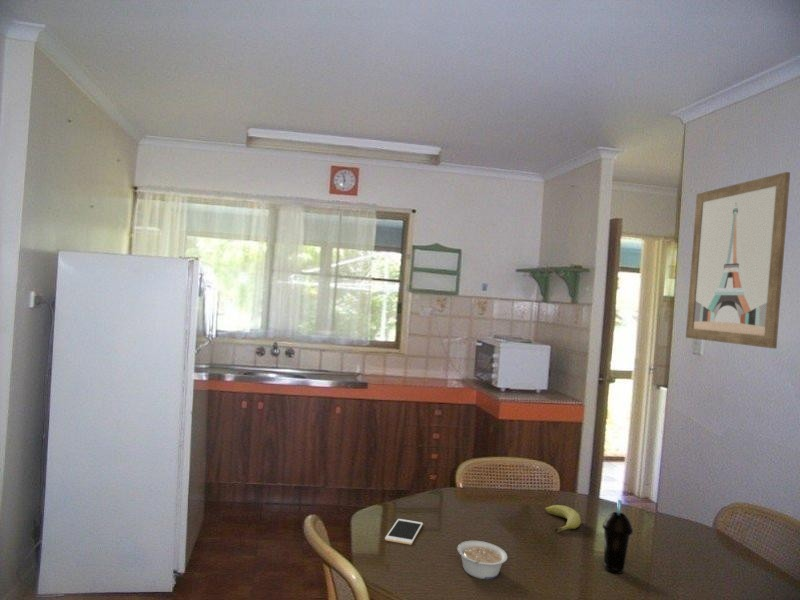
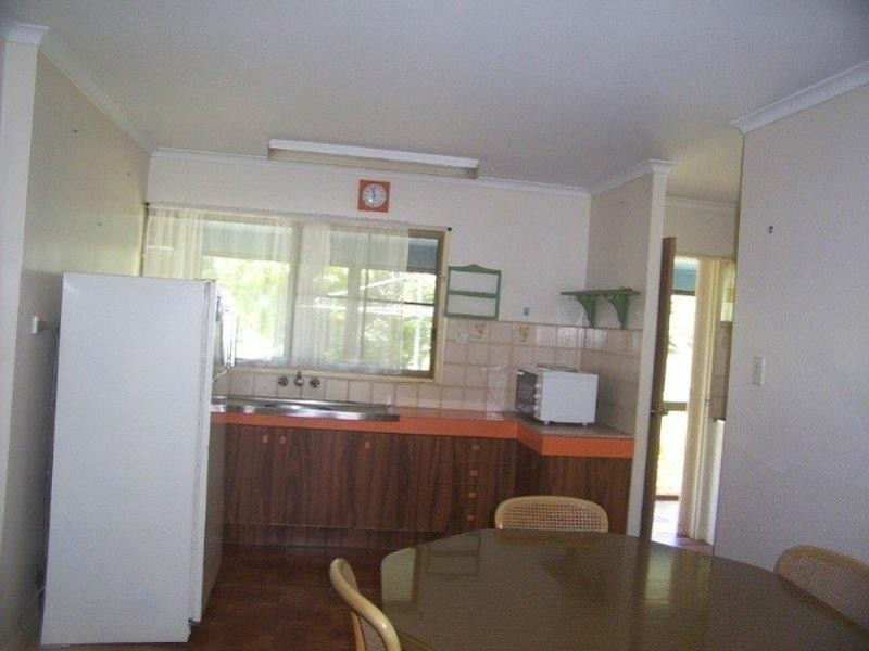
- wall art [685,171,791,350]
- cup [602,499,634,575]
- cell phone [384,518,424,546]
- fruit [544,504,582,534]
- legume [456,540,508,580]
